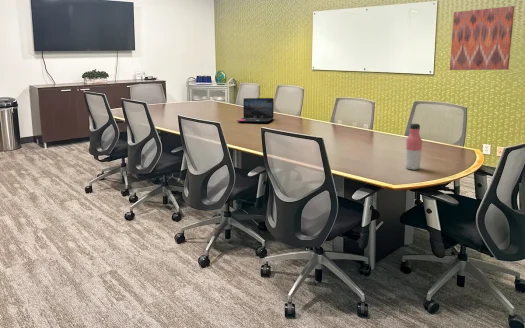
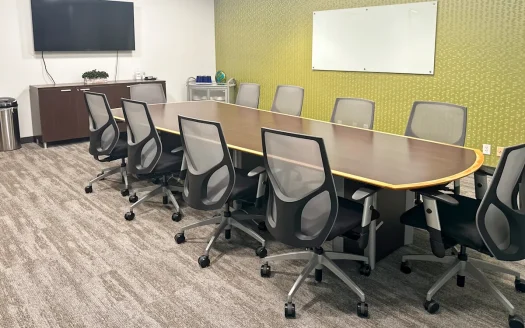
- laptop [236,97,275,124]
- water bottle [404,123,423,171]
- wall art [449,5,515,71]
